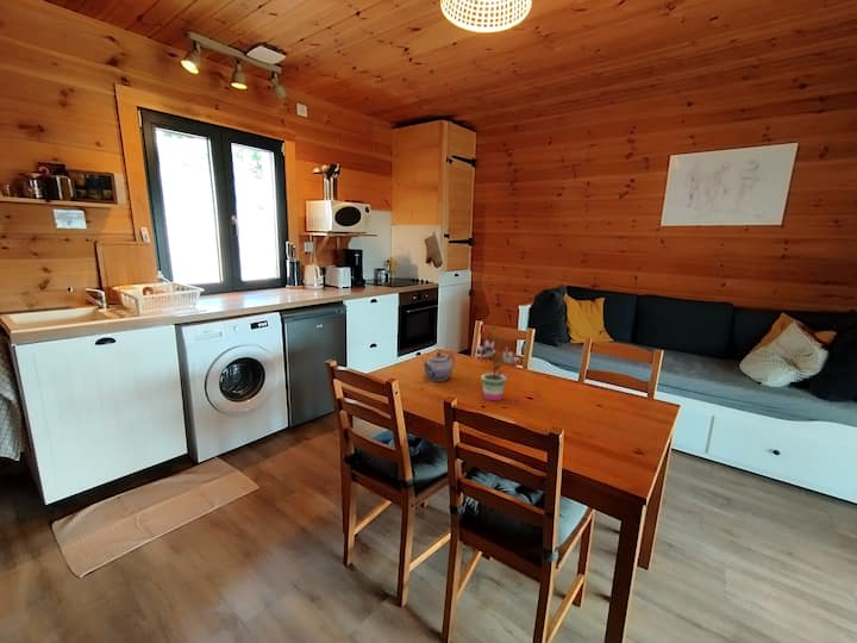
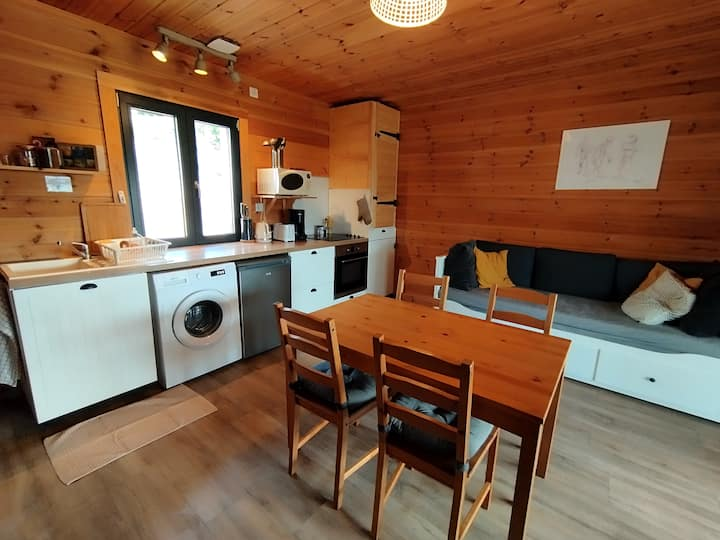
- potted plant [475,320,520,401]
- teapot [421,351,456,382]
